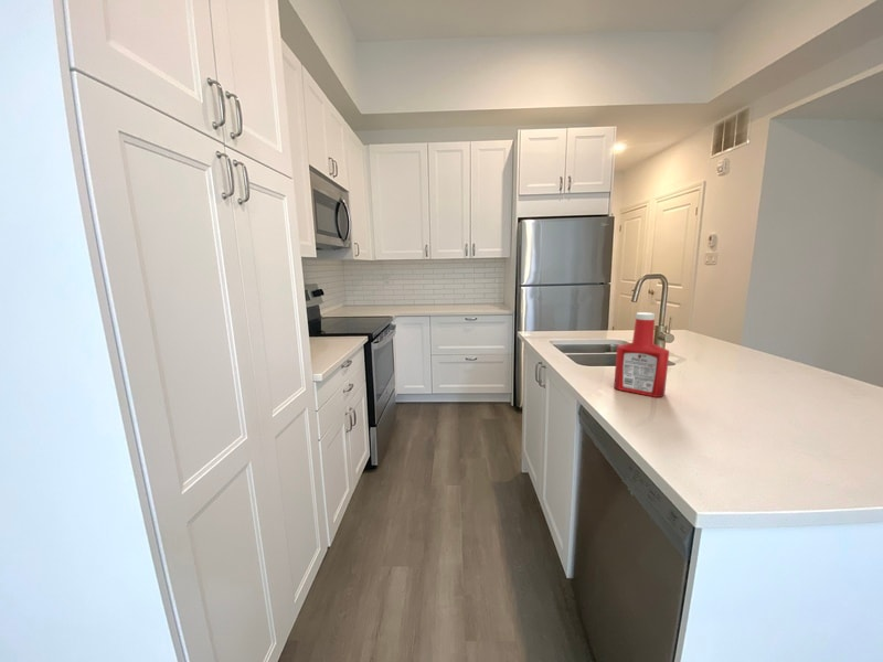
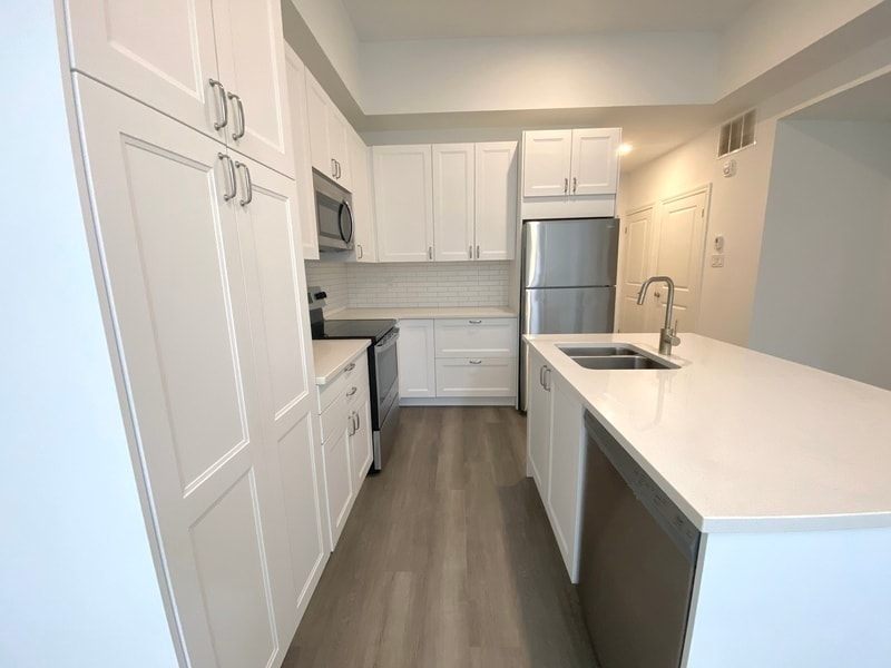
- soap bottle [613,311,670,398]
